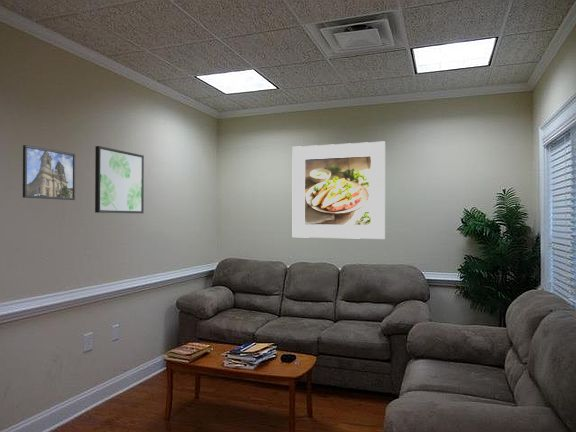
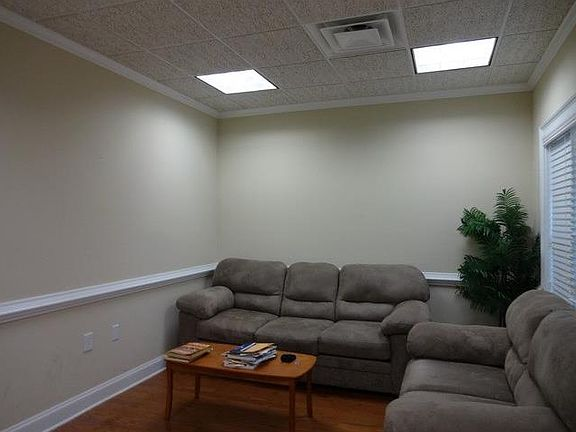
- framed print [22,144,76,201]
- wall art [94,145,145,214]
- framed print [292,141,386,240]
